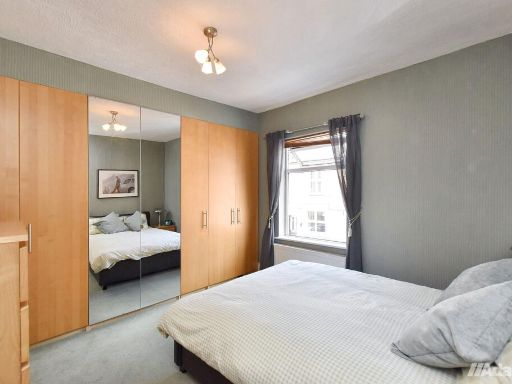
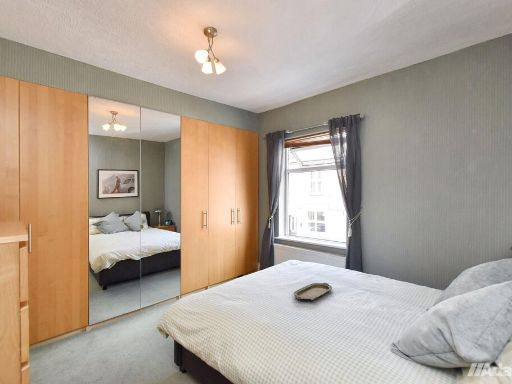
+ serving tray [293,282,333,302]
